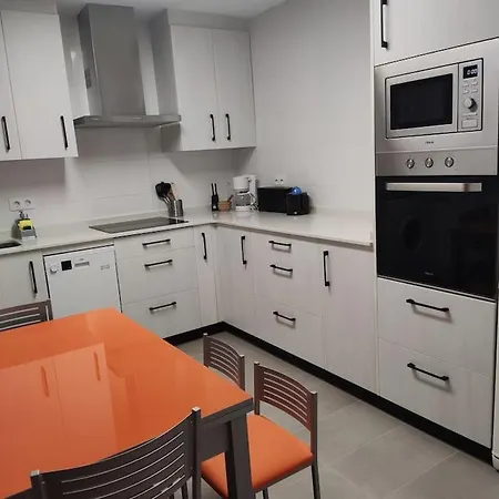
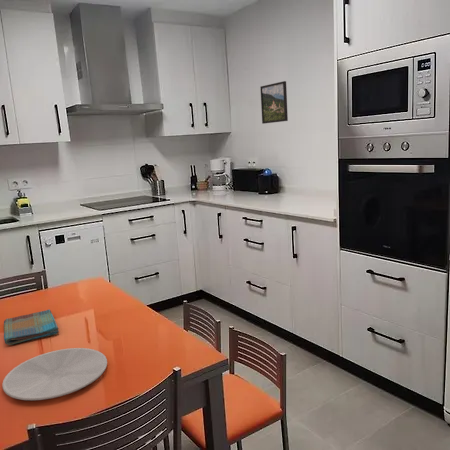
+ dish towel [3,308,60,346]
+ plate [1,347,108,401]
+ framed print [259,80,289,125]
